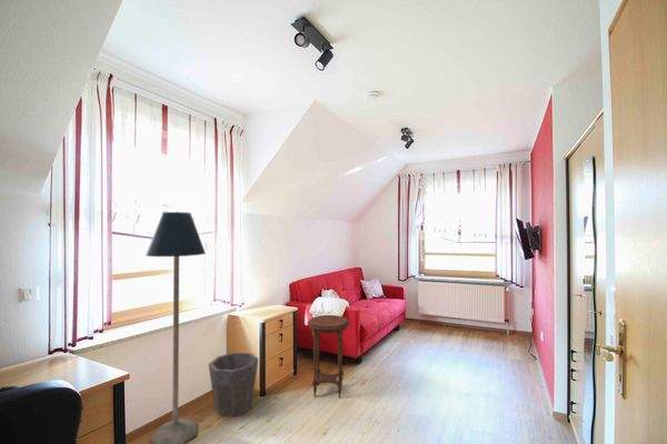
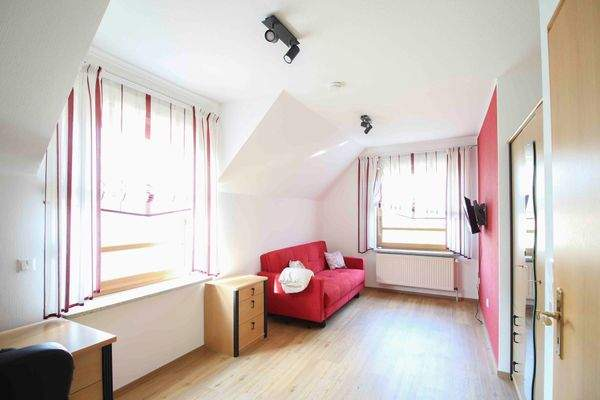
- waste bin [208,351,259,417]
- side table [306,314,350,400]
- floor lamp [145,211,207,444]
